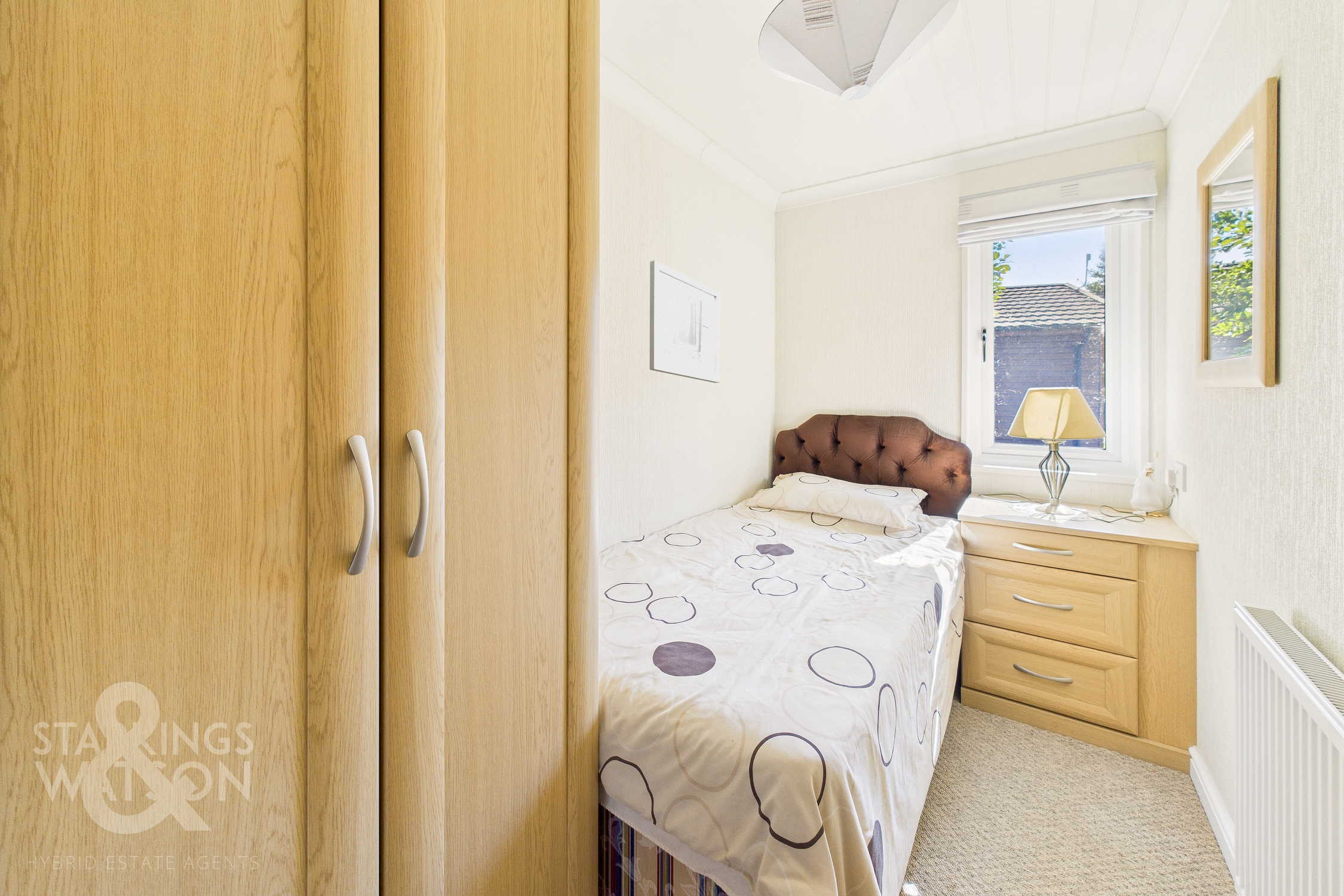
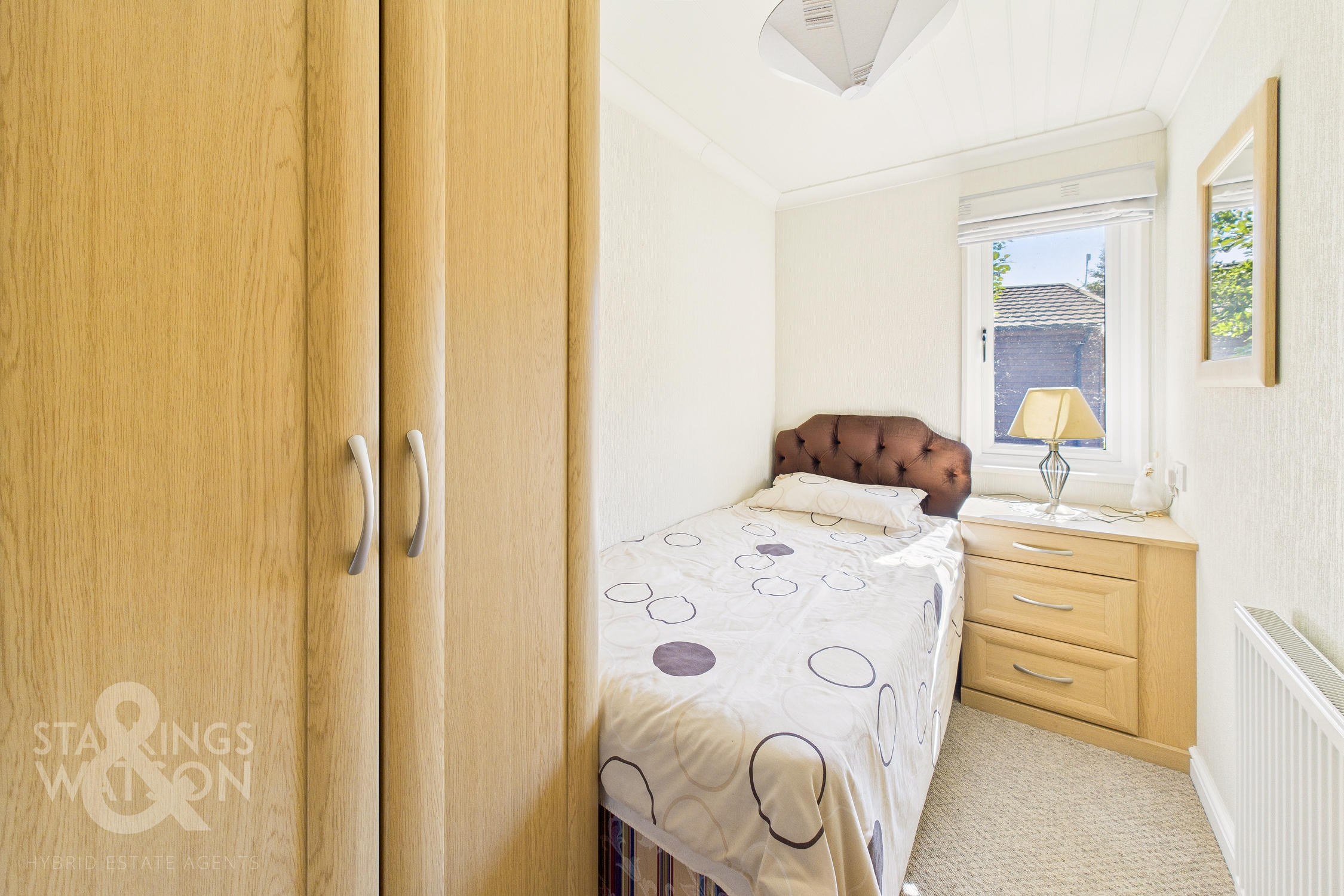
- wall art [649,260,720,383]
